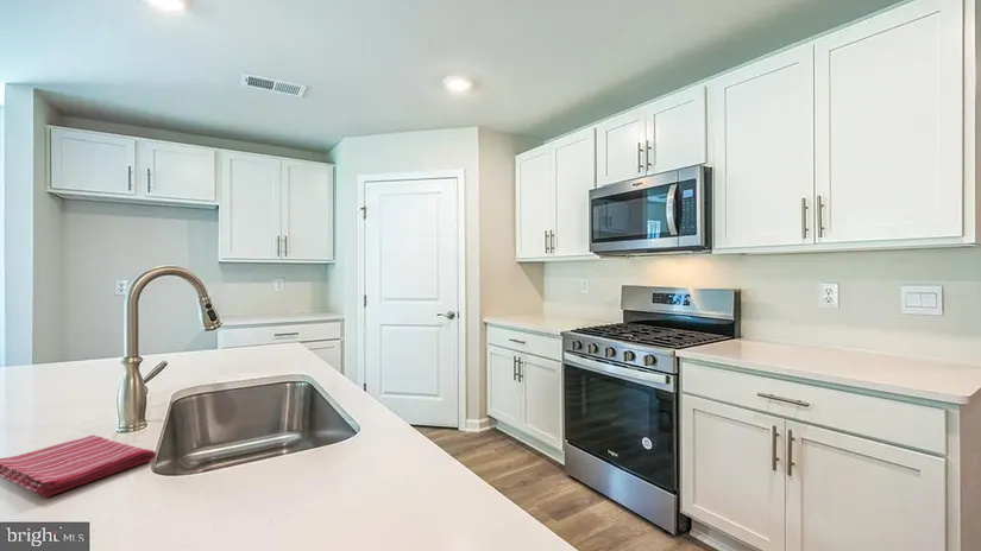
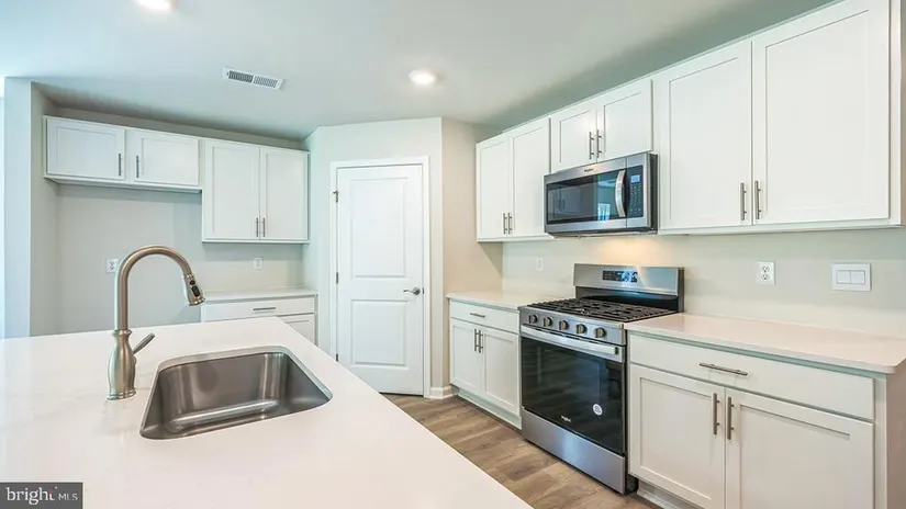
- dish towel [0,433,157,499]
